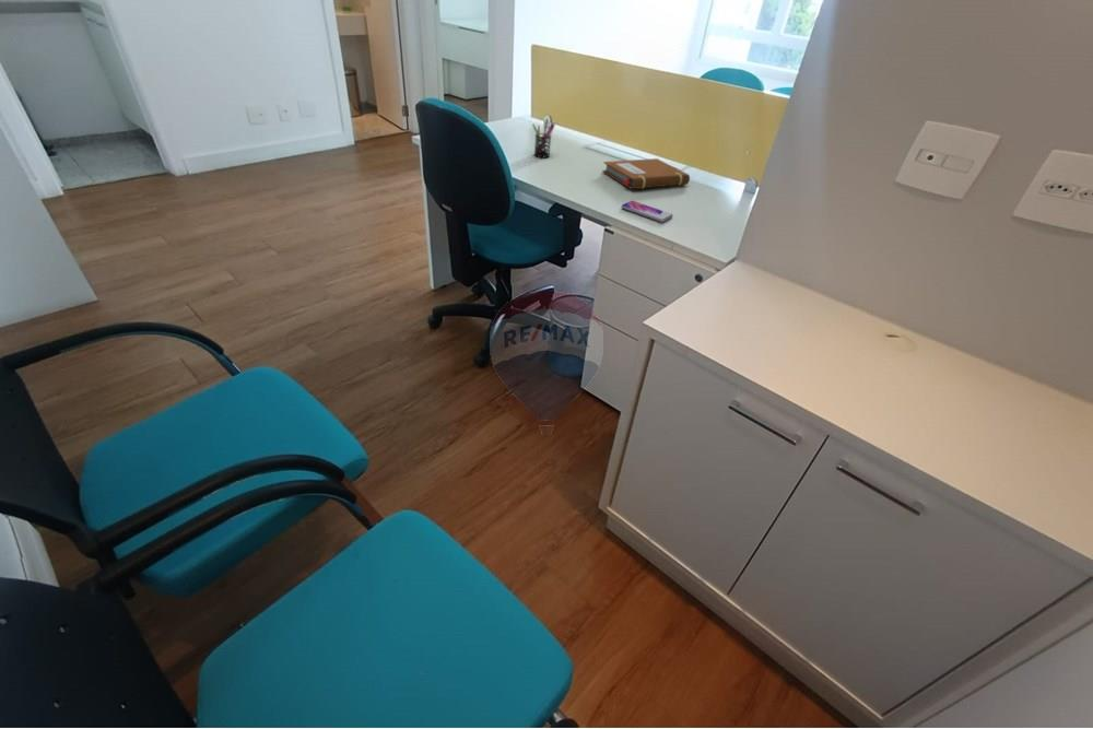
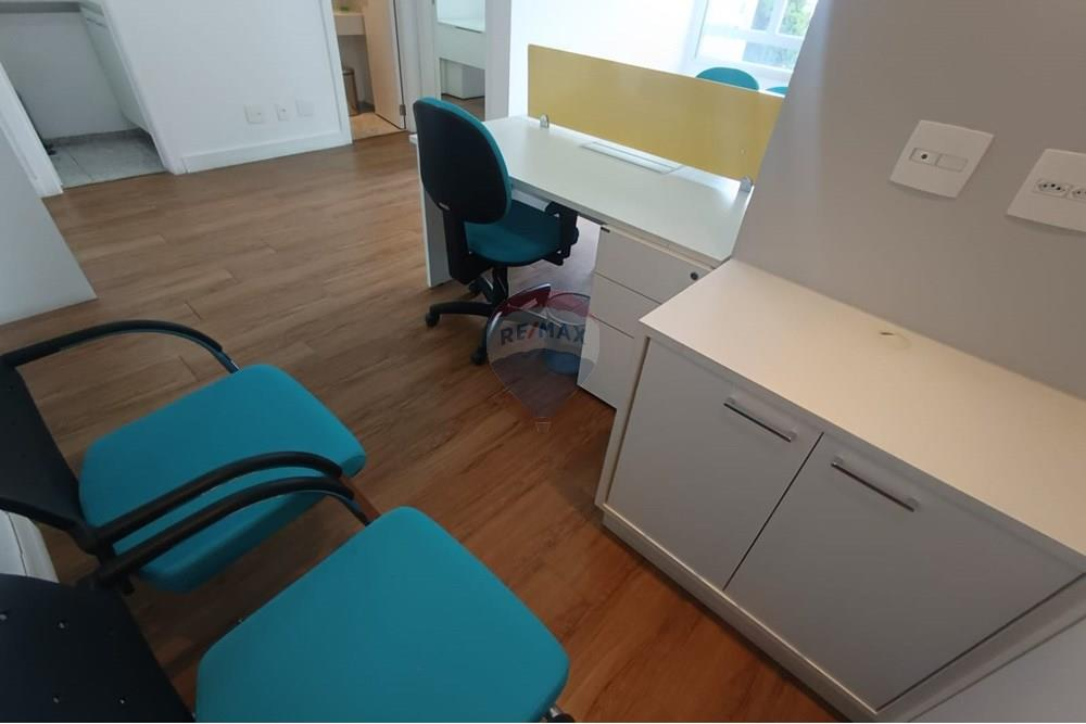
- notebook [601,157,691,190]
- smartphone [620,200,673,223]
- pen holder [531,118,556,158]
